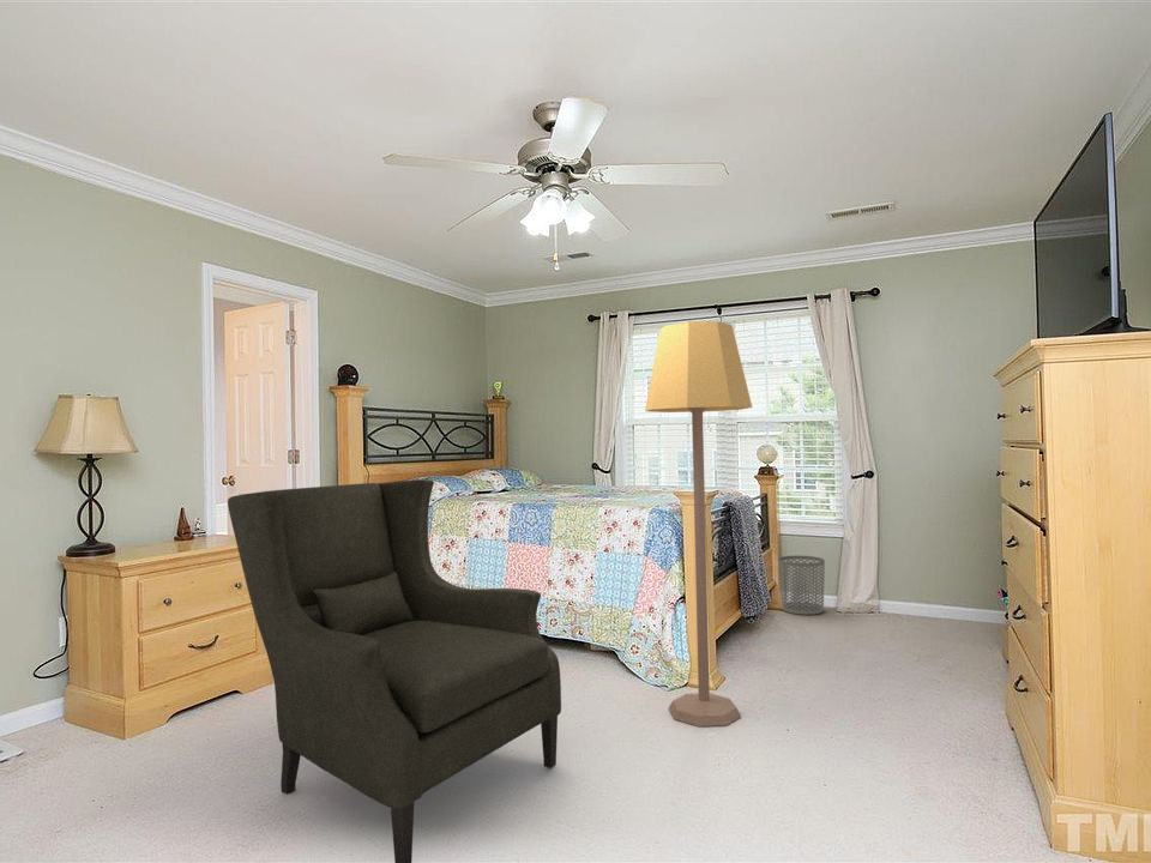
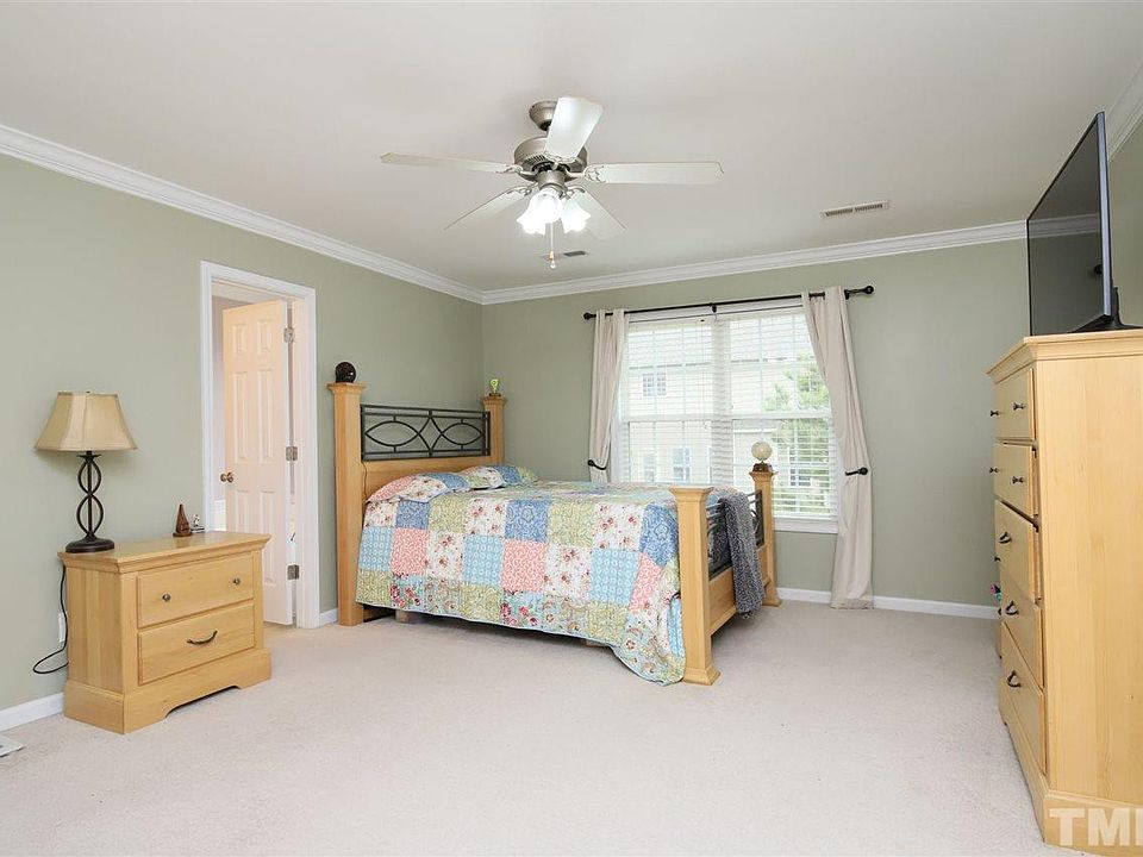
- chair [227,478,562,863]
- waste bin [778,555,826,616]
- lamp [644,320,753,728]
